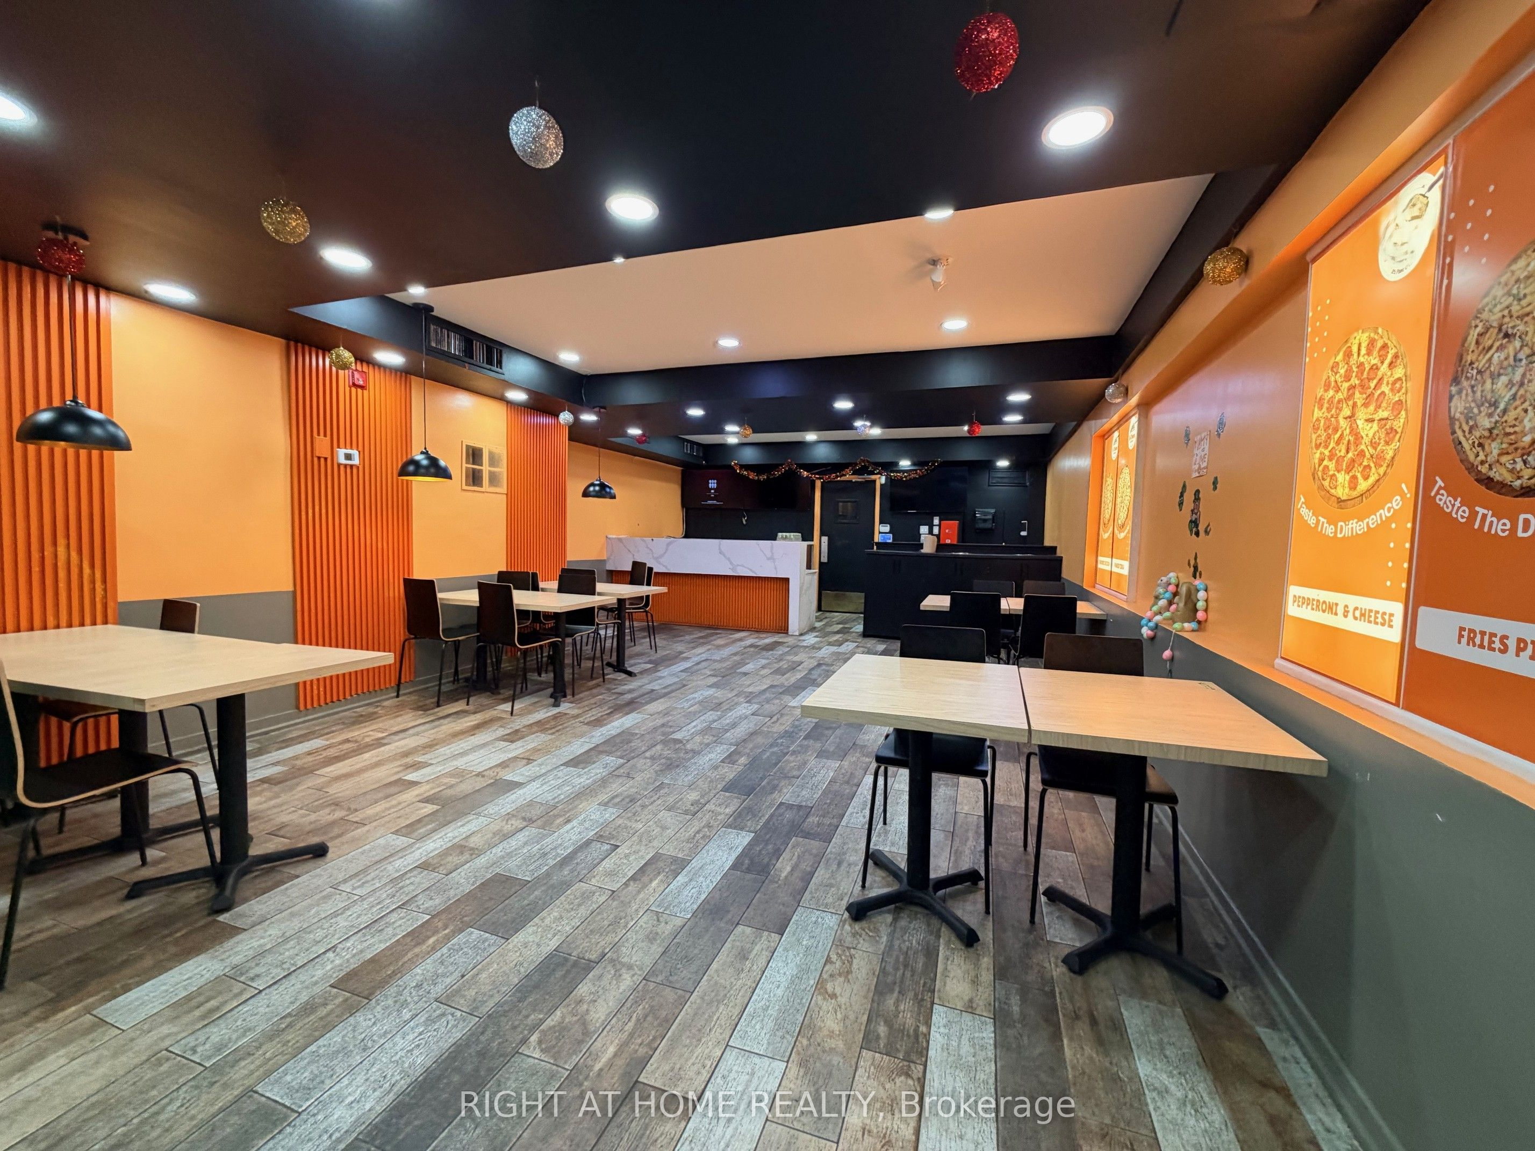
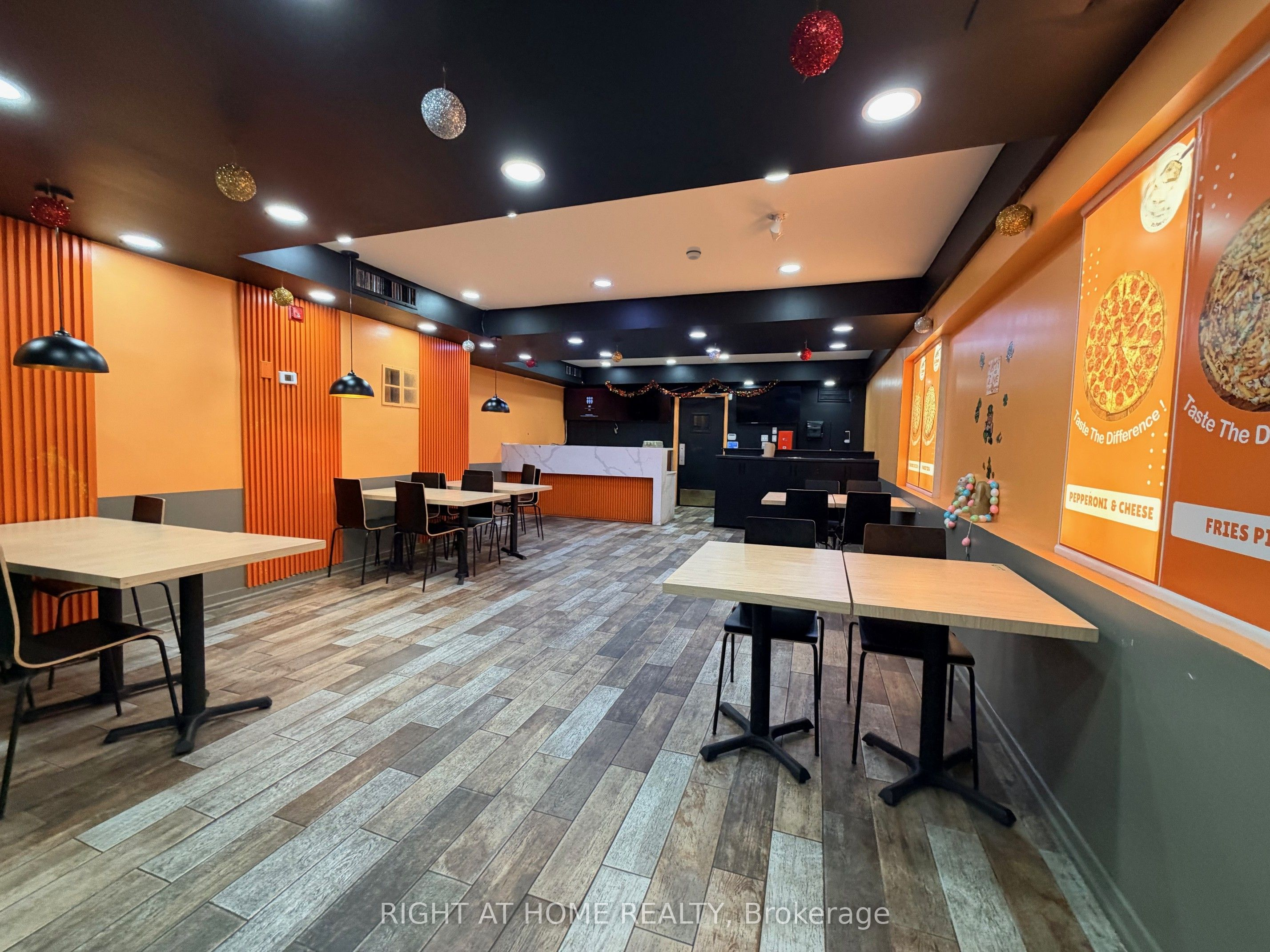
+ smoke detector [686,246,702,260]
